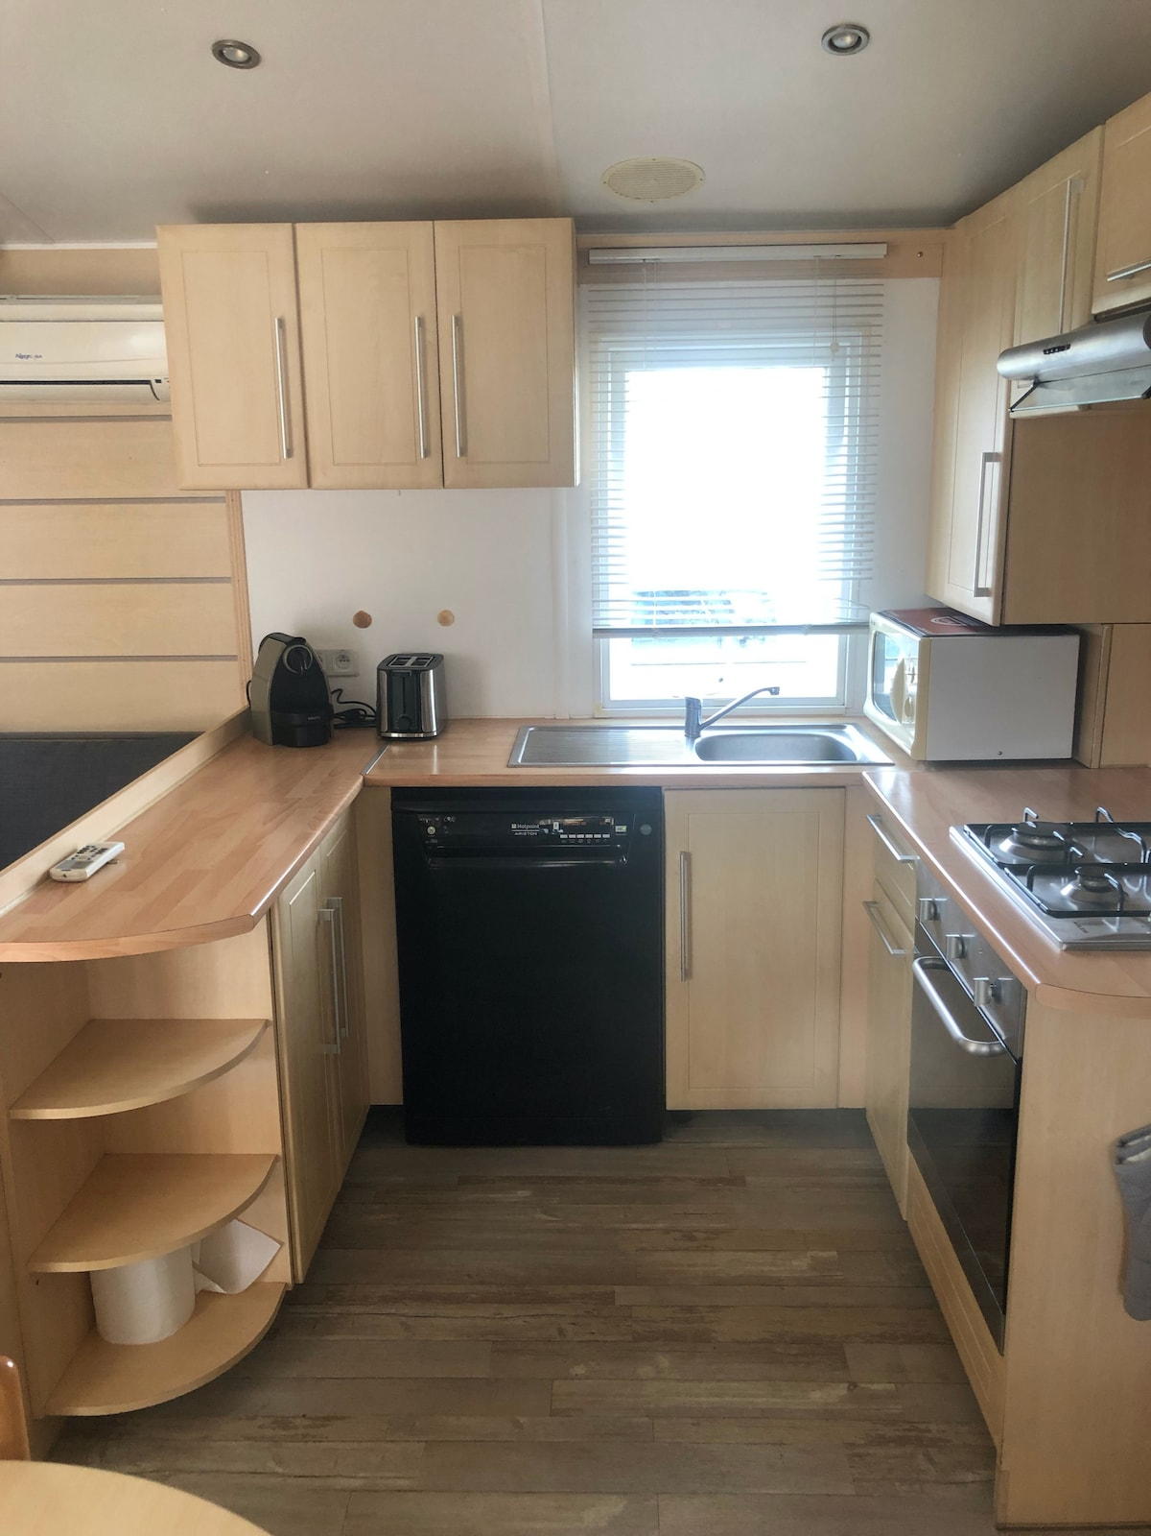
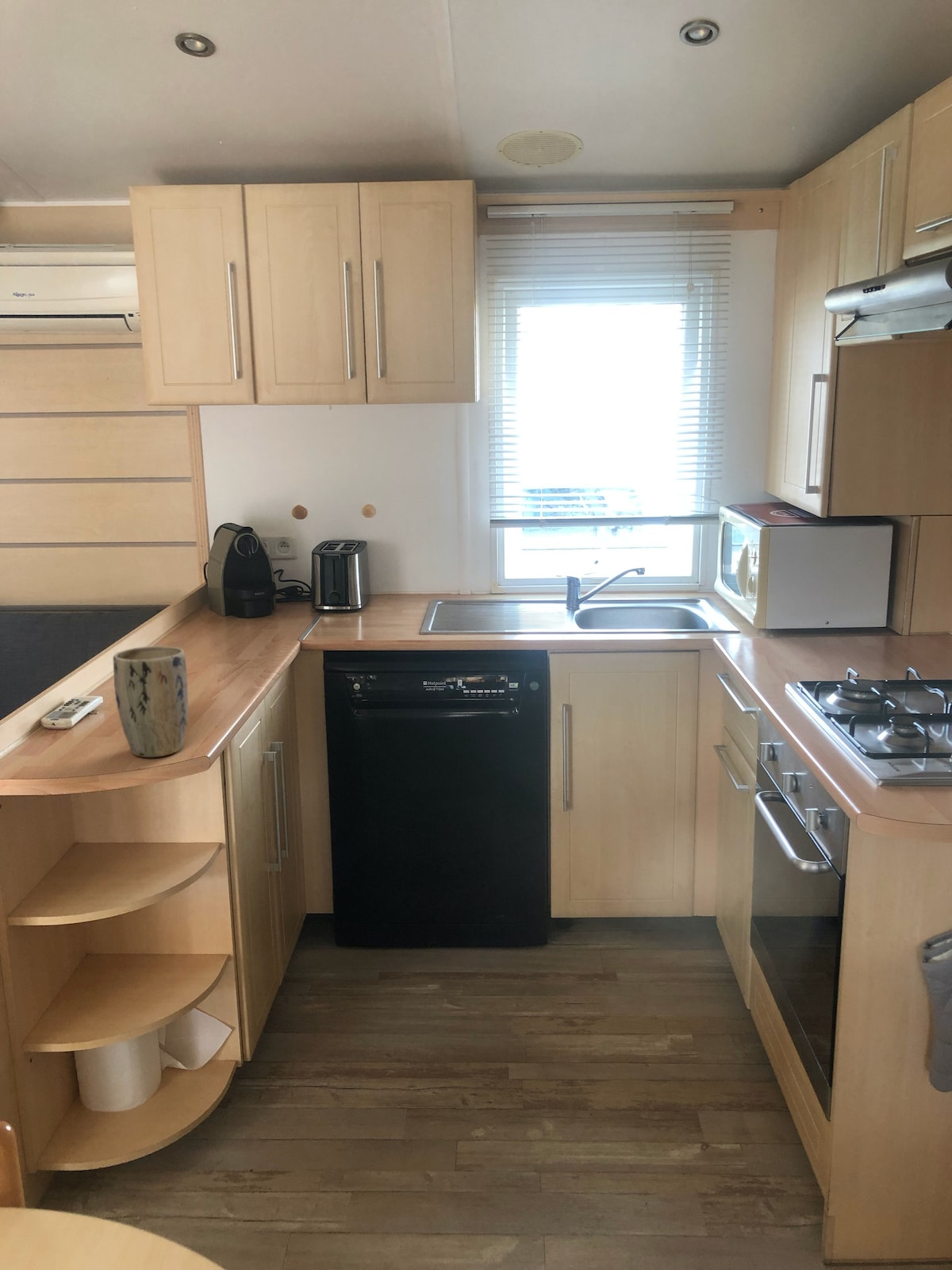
+ plant pot [113,645,189,758]
